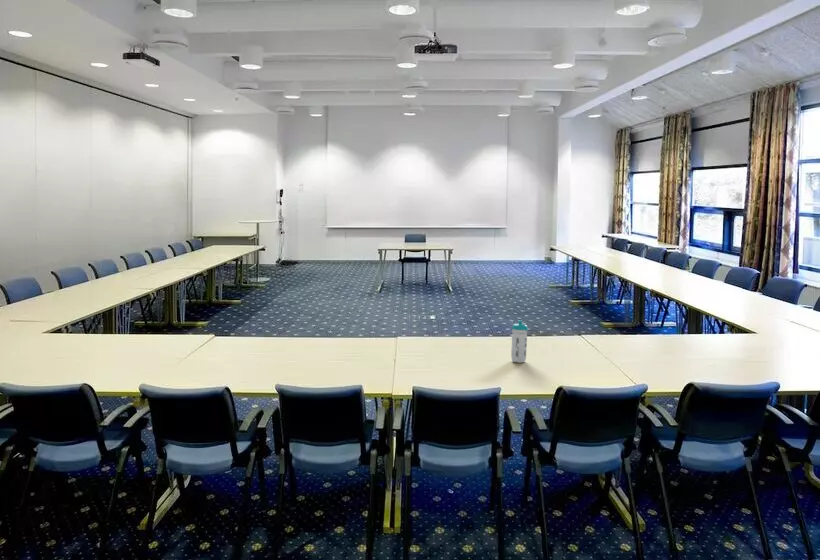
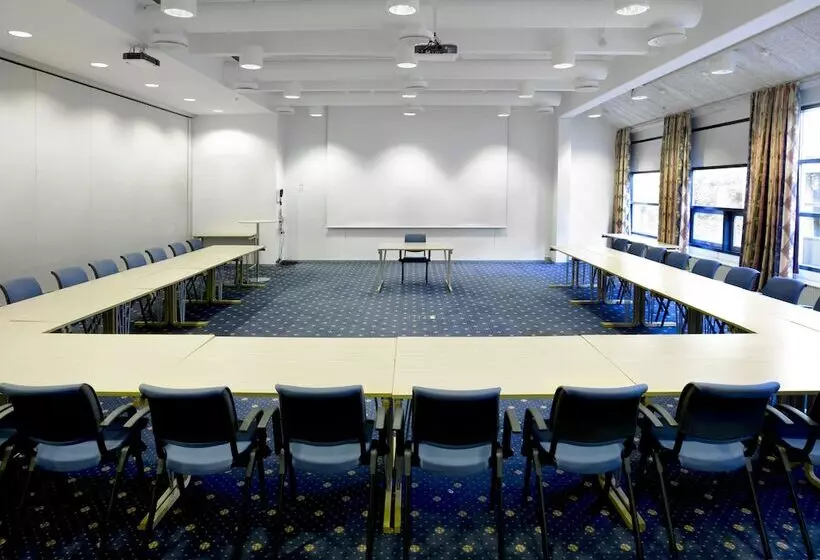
- water bottle [510,319,529,364]
